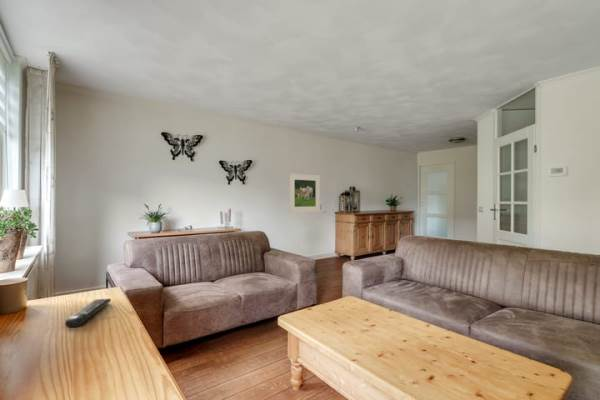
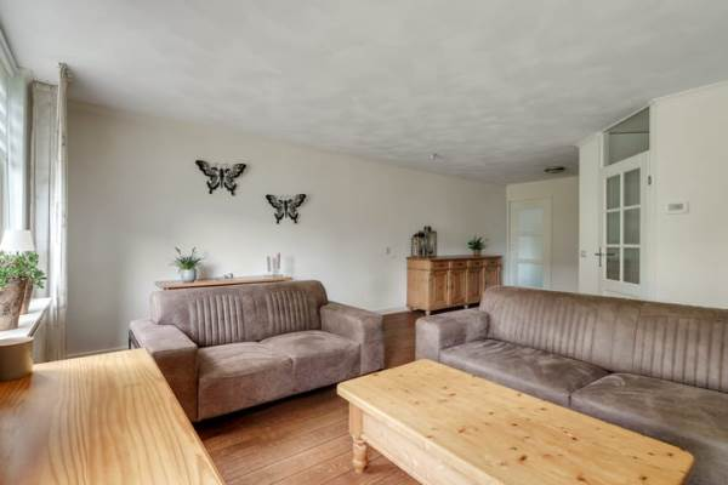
- remote control [64,298,112,329]
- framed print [288,173,321,214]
